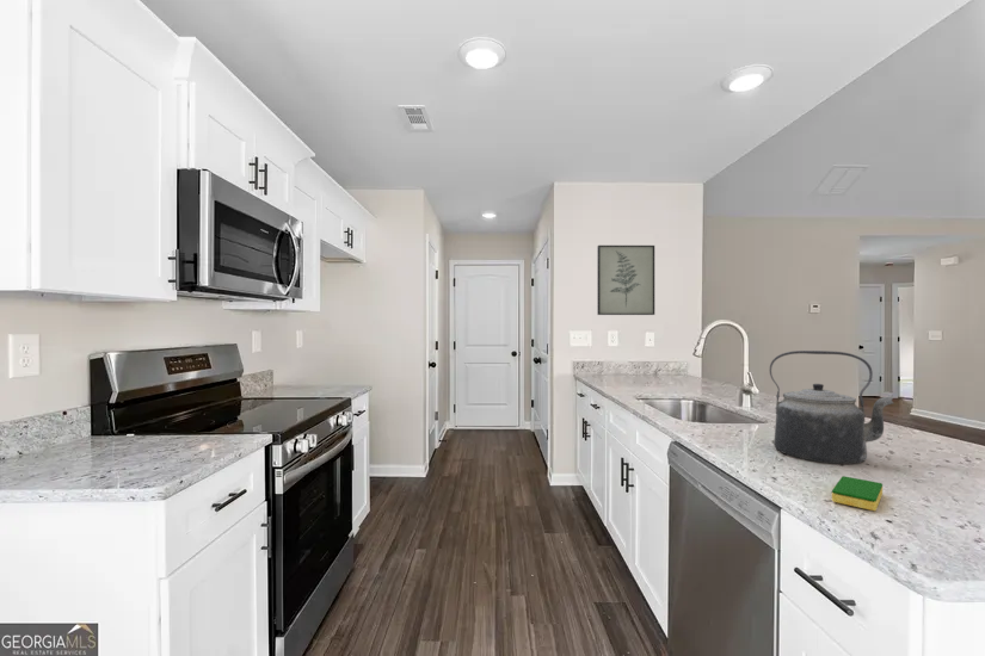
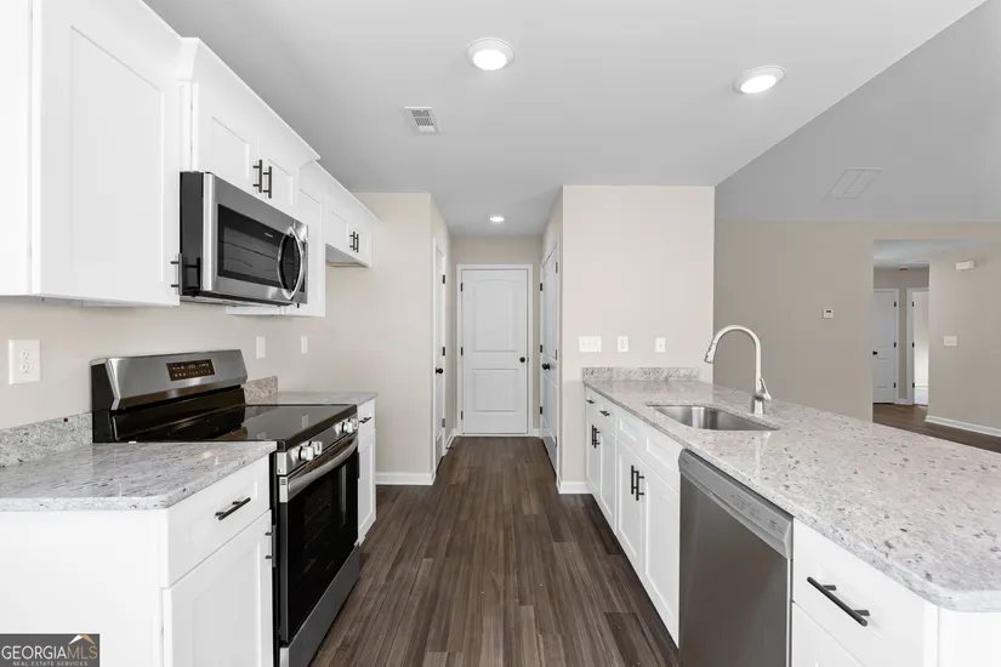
- wall art [596,245,655,316]
- kettle [769,349,895,465]
- dish sponge [831,475,884,512]
